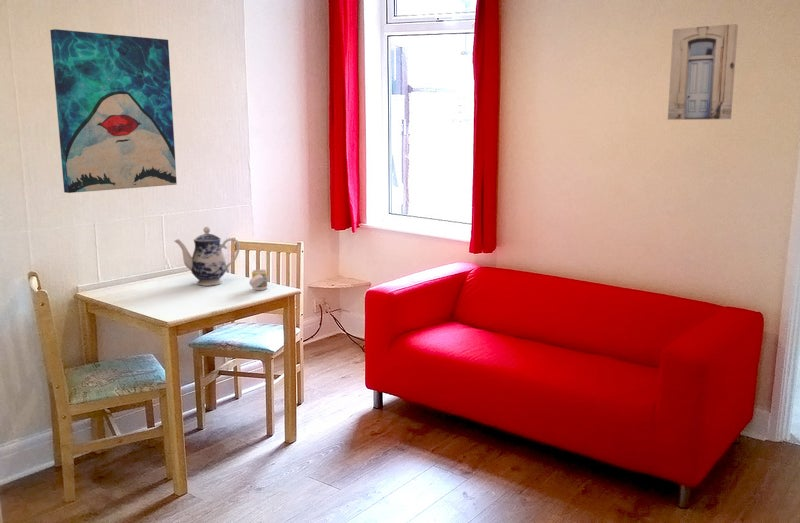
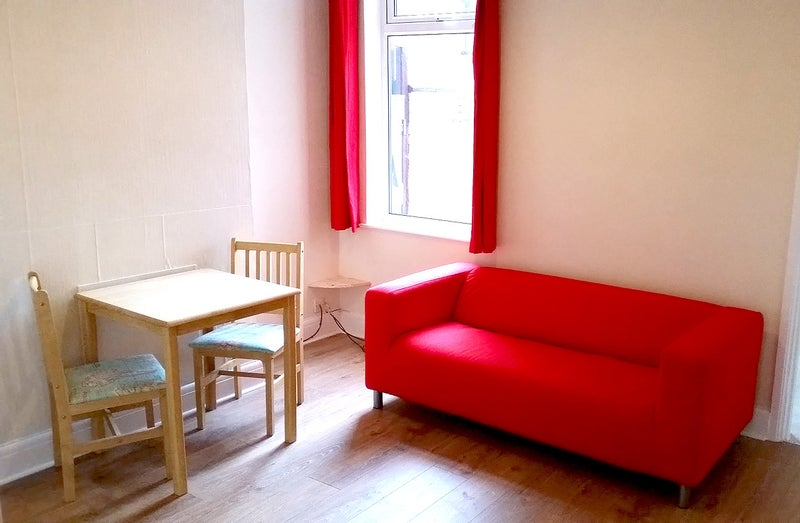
- wall art [49,28,178,194]
- wall art [667,23,739,121]
- teapot [173,226,241,287]
- cup [248,269,268,291]
